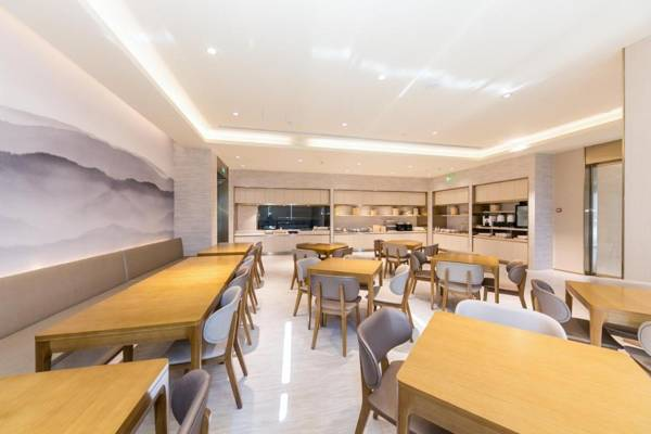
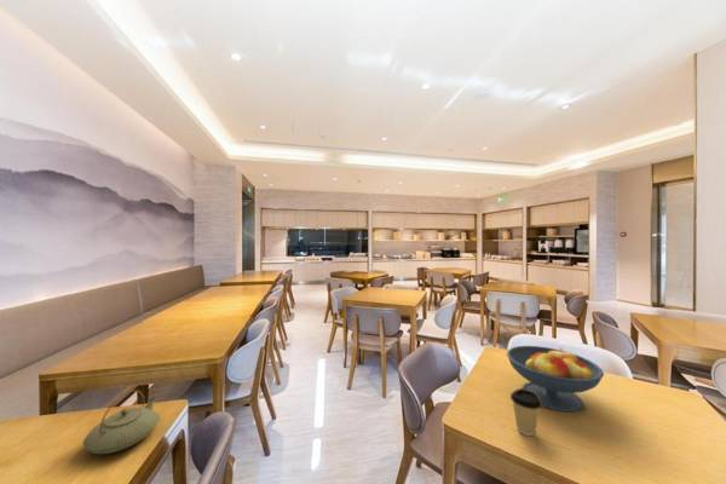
+ coffee cup [509,387,543,437]
+ teapot [81,388,161,455]
+ fruit bowl [506,345,605,413]
